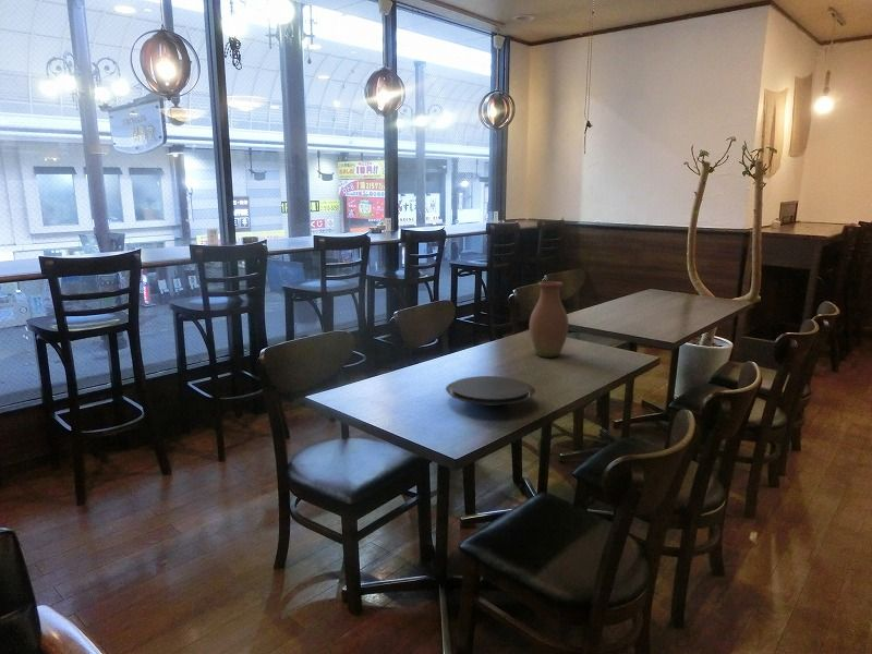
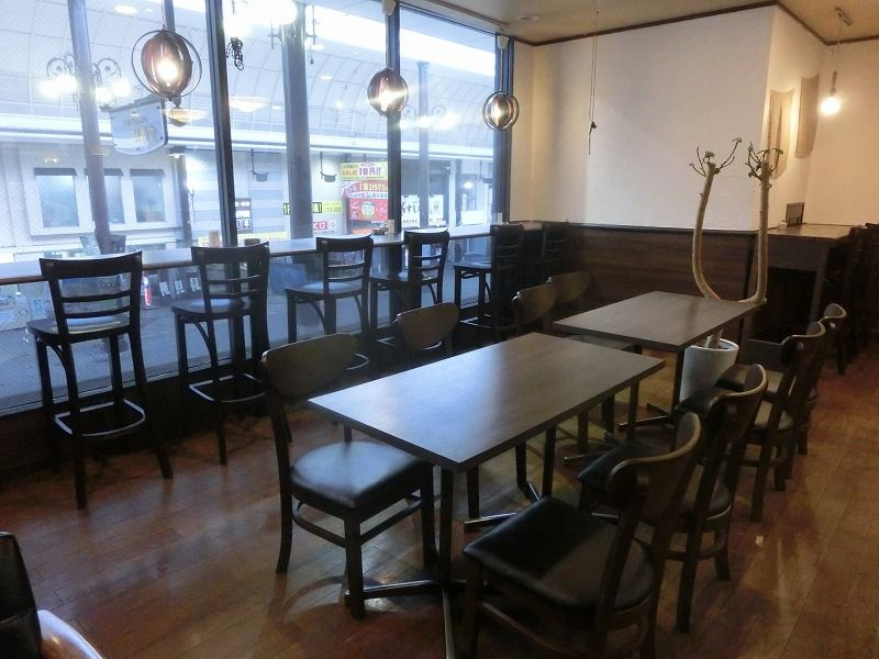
- plate [445,375,536,407]
- vase [528,280,569,359]
